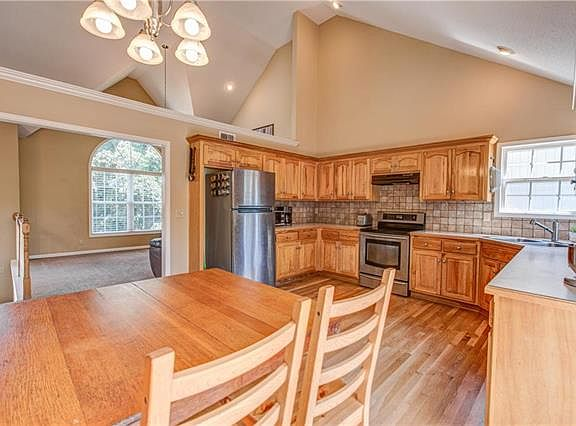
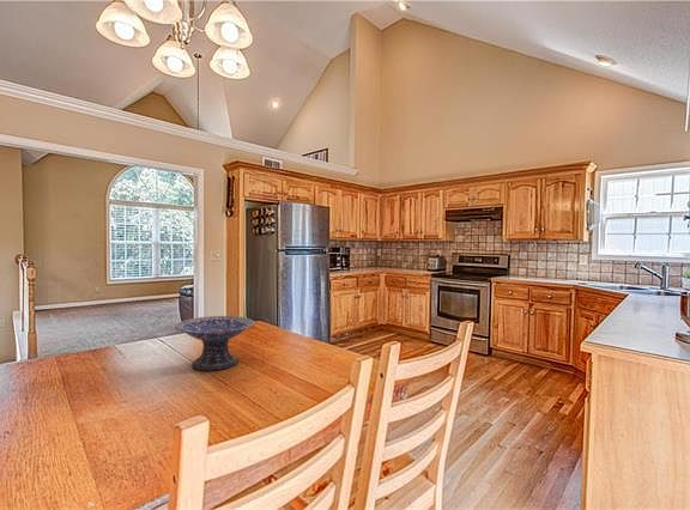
+ decorative bowl [174,315,256,371]
